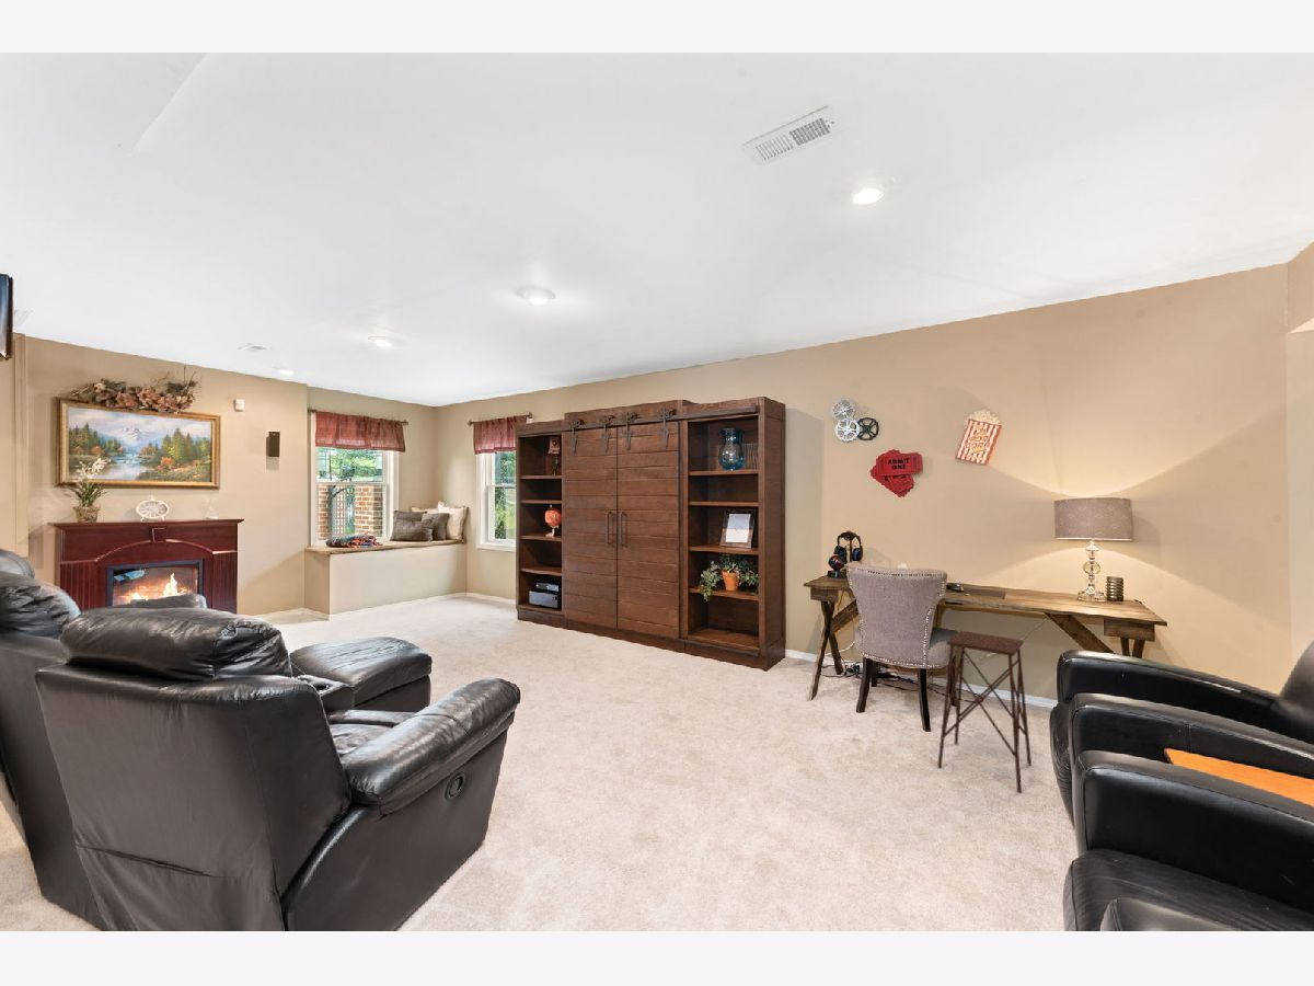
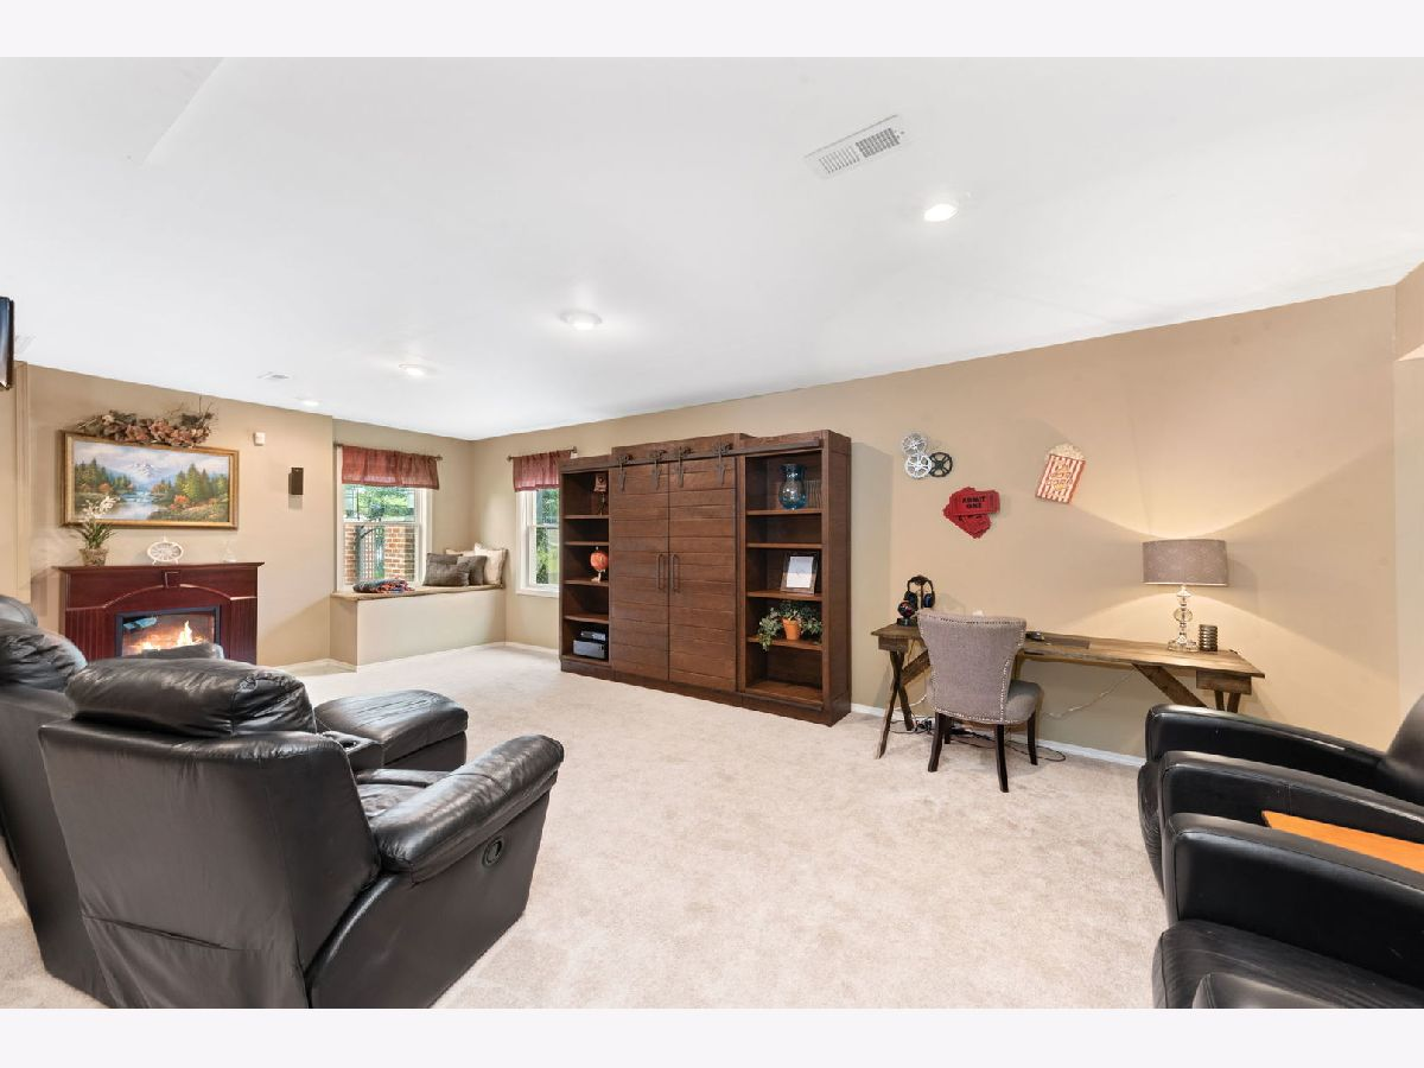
- side table [936,630,1033,793]
